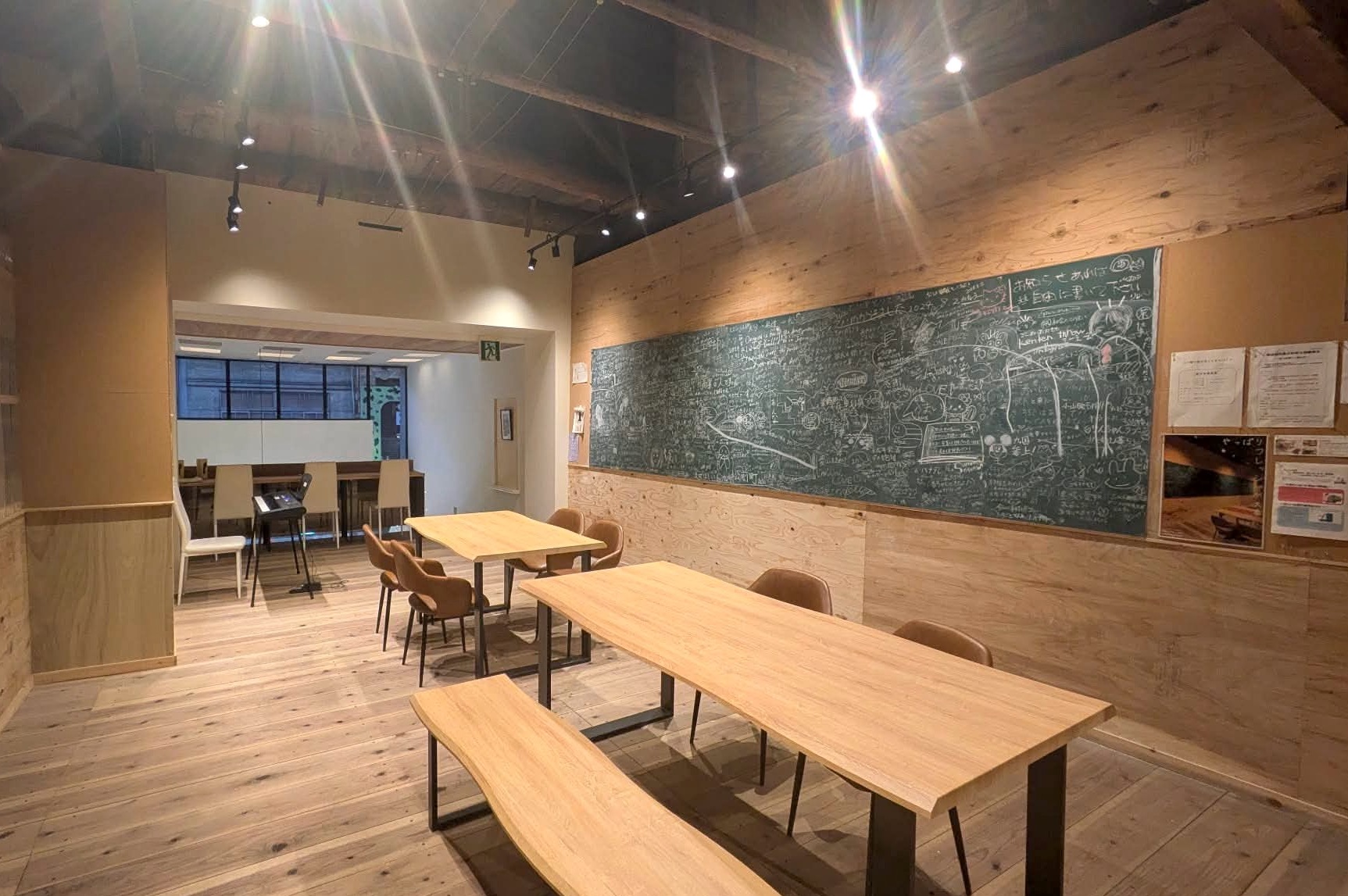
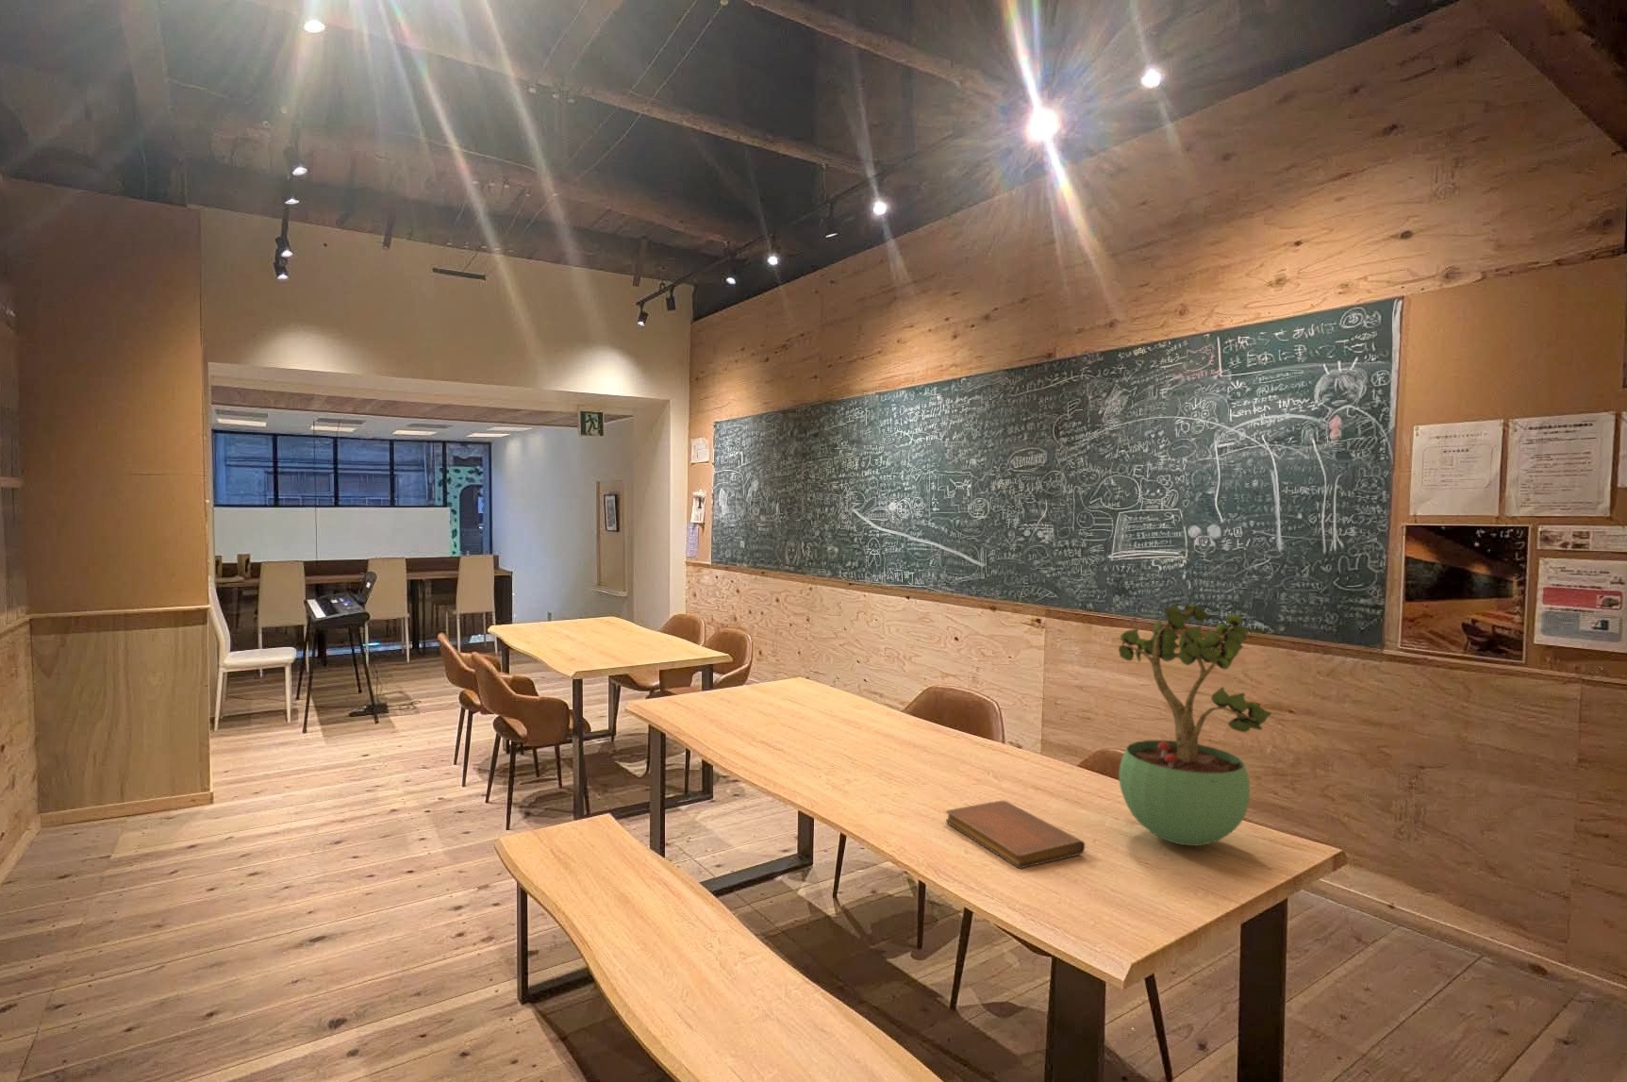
+ potted plant [1118,601,1272,847]
+ notebook [945,799,1085,869]
